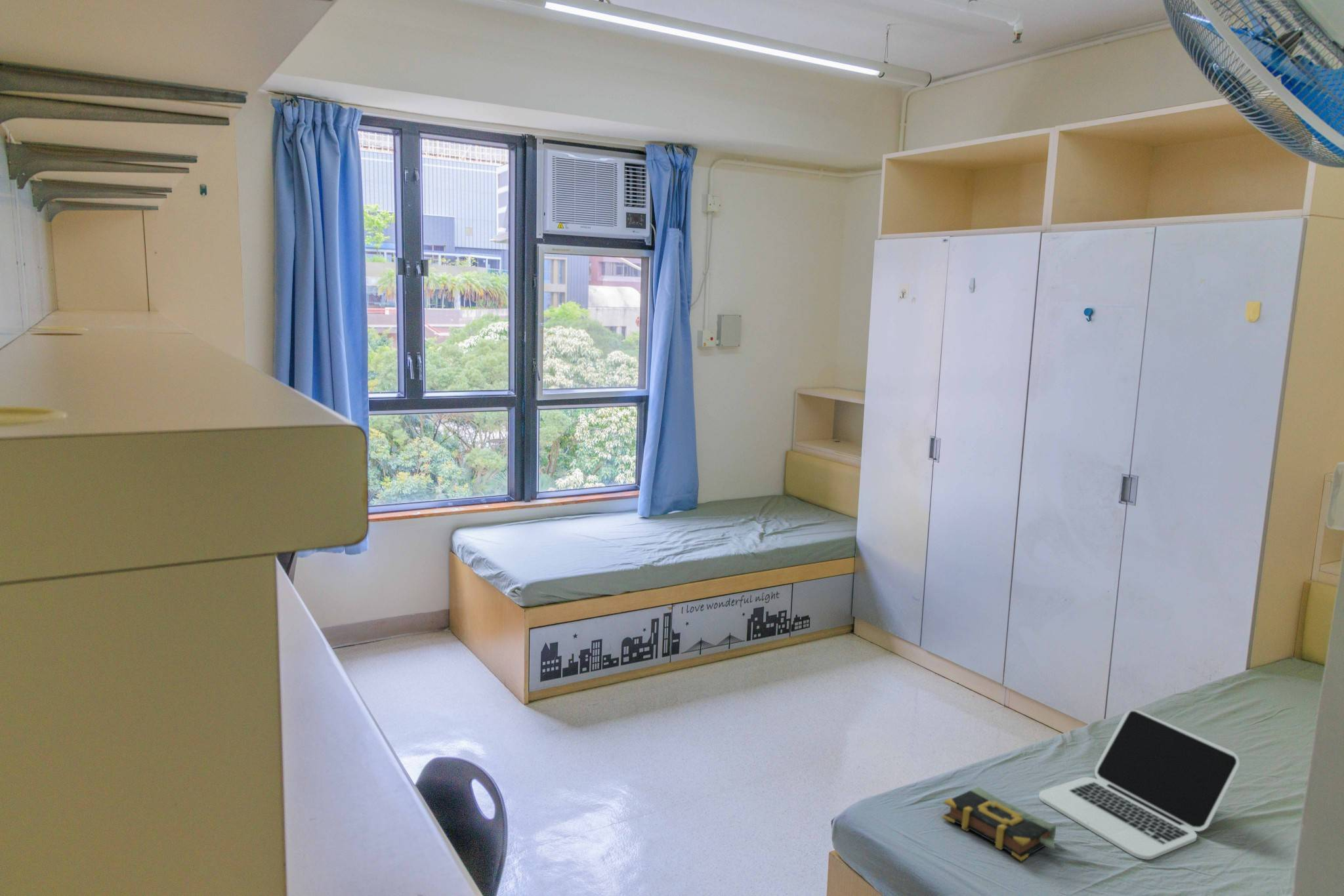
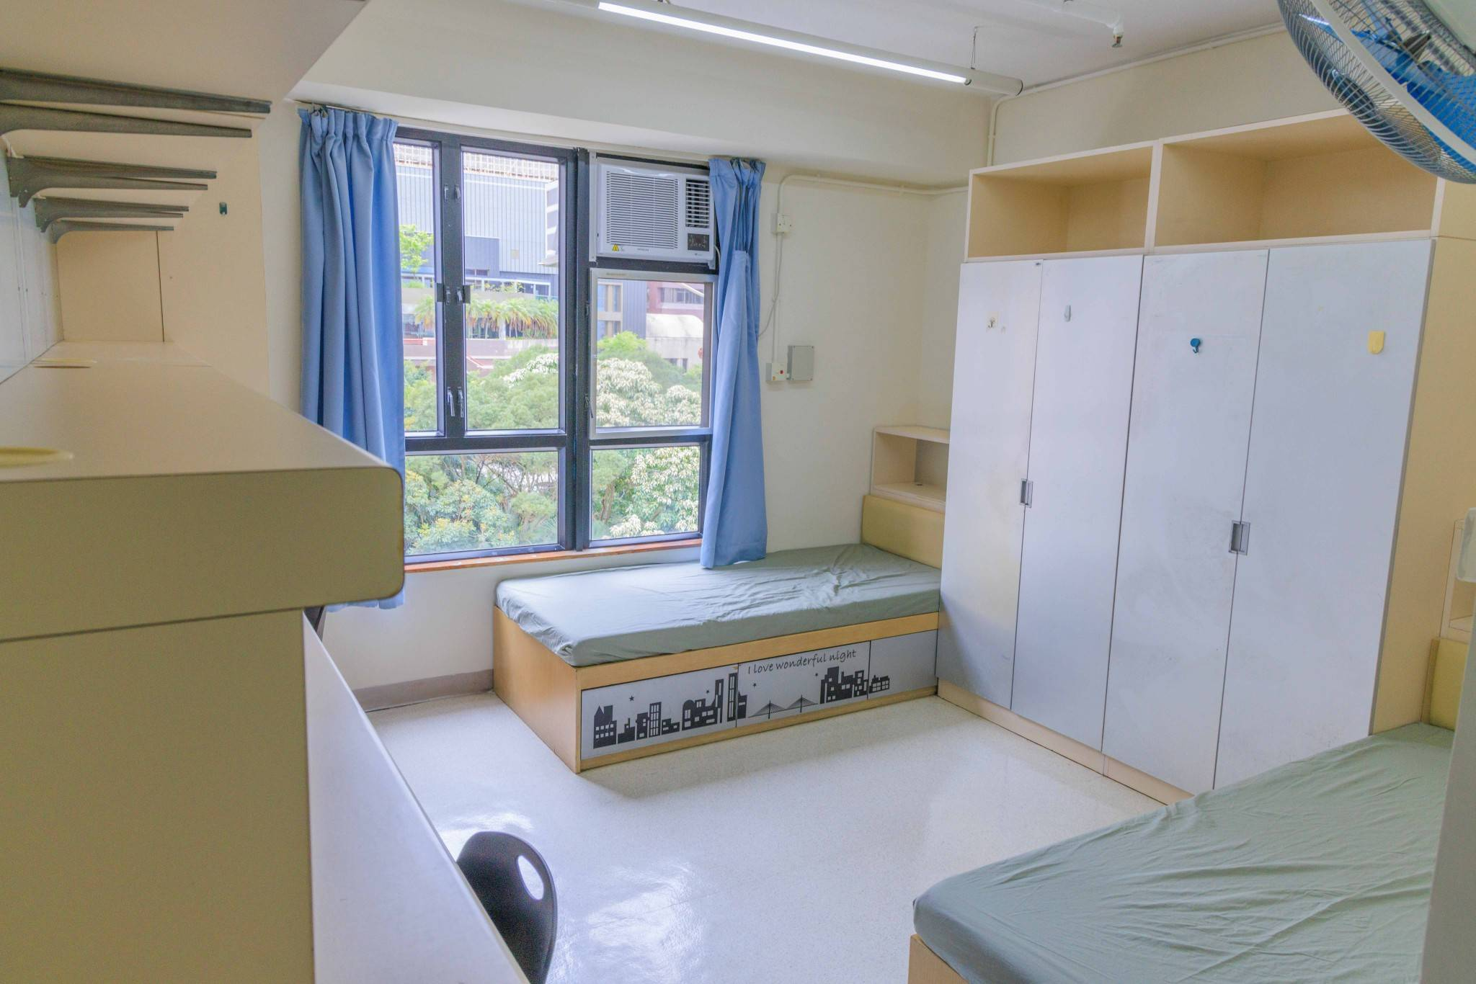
- laptop [1038,709,1240,861]
- book [942,786,1057,862]
